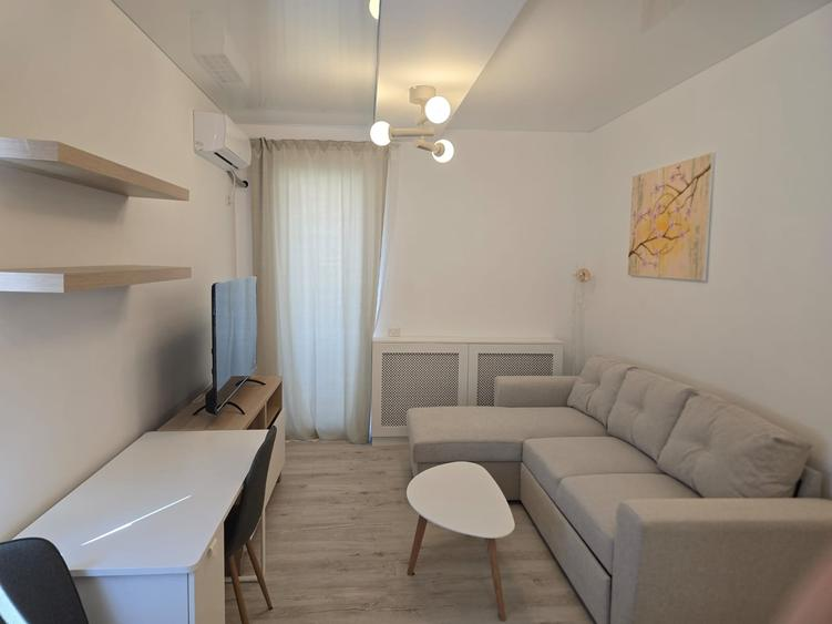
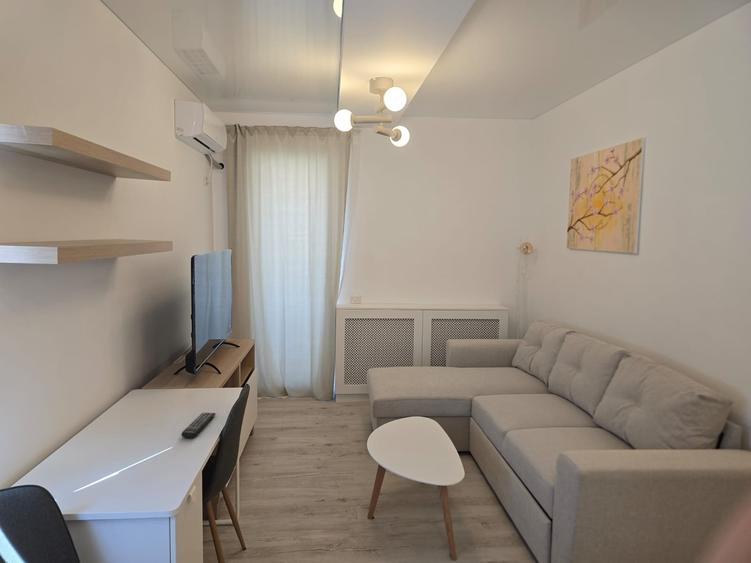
+ remote control [181,412,216,439]
